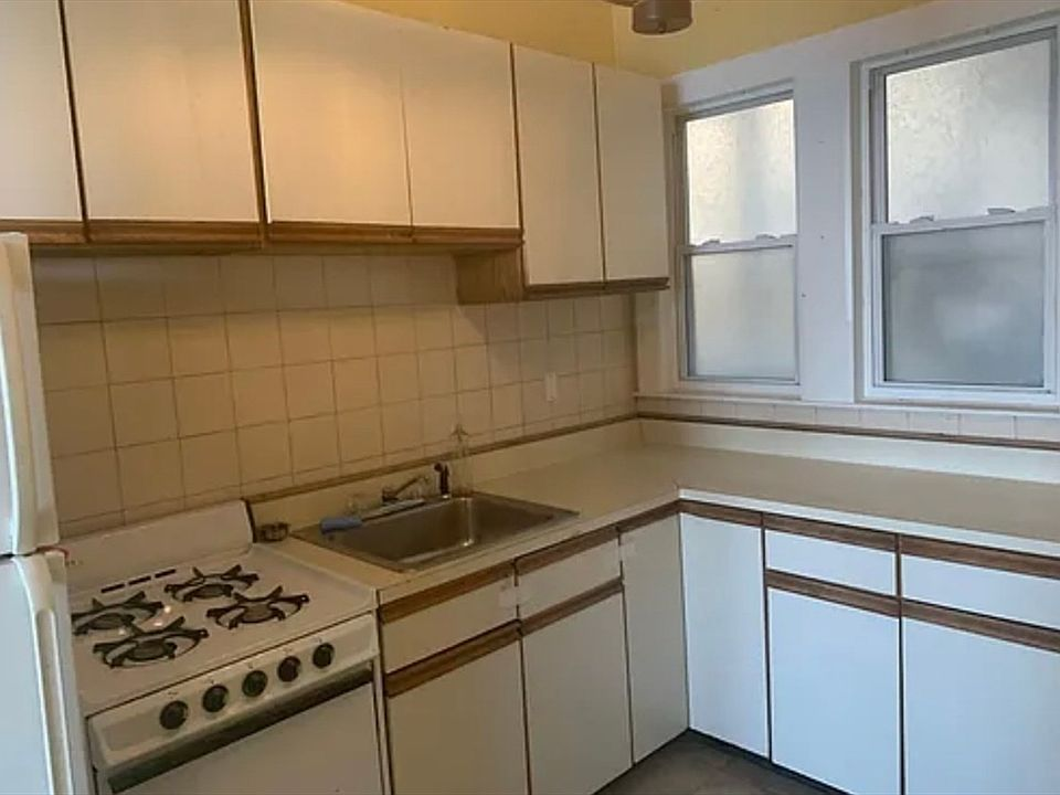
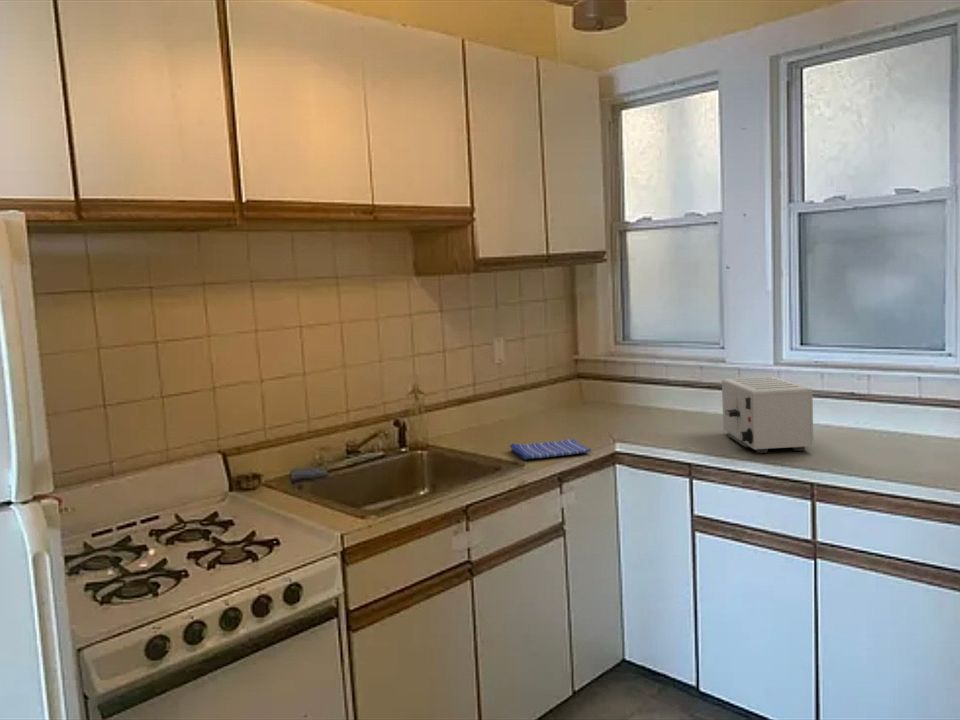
+ toaster [721,375,815,454]
+ dish towel [509,437,592,460]
